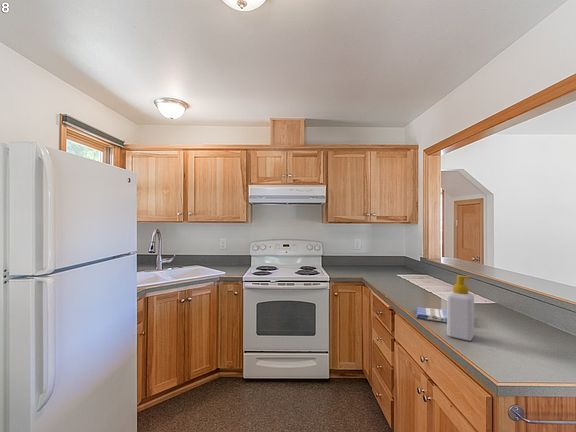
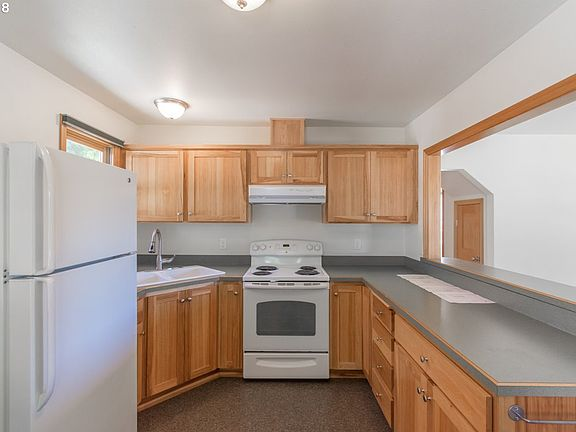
- dish towel [415,306,447,324]
- soap bottle [446,274,475,342]
